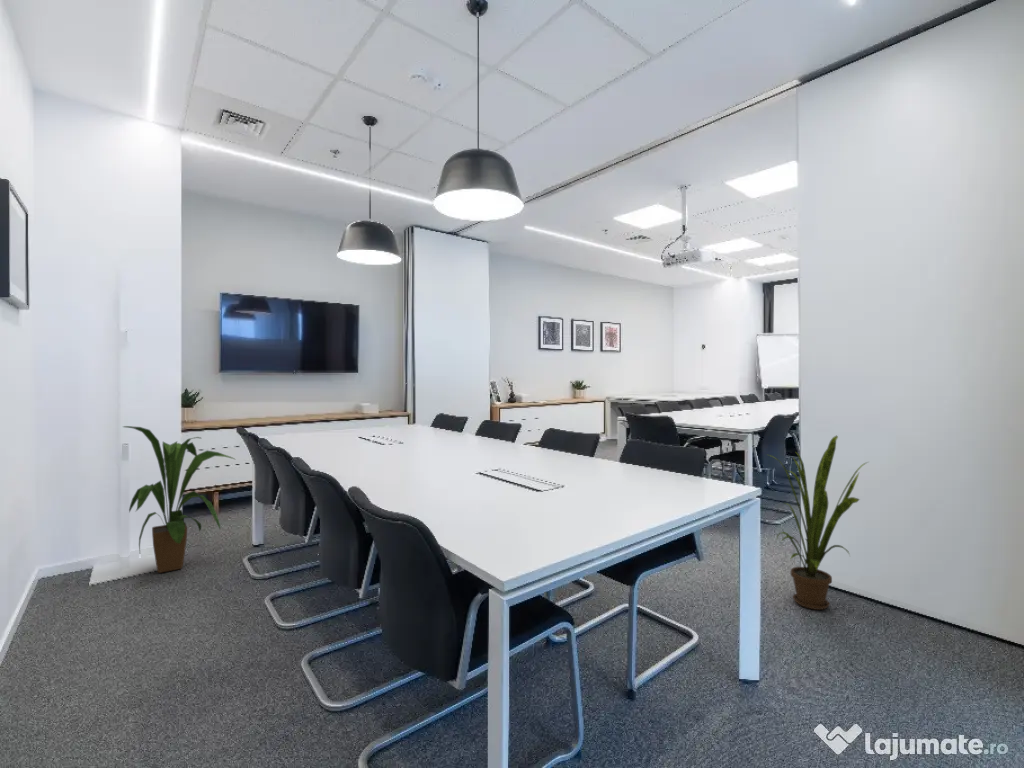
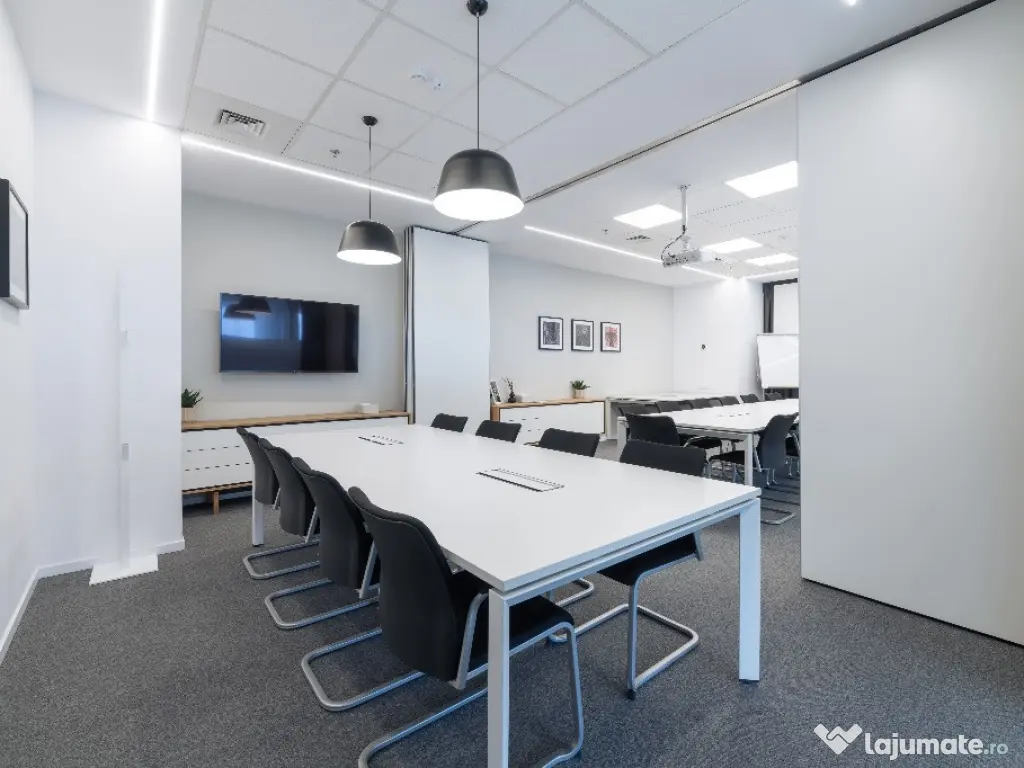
- house plant [765,435,869,611]
- house plant [122,425,235,574]
